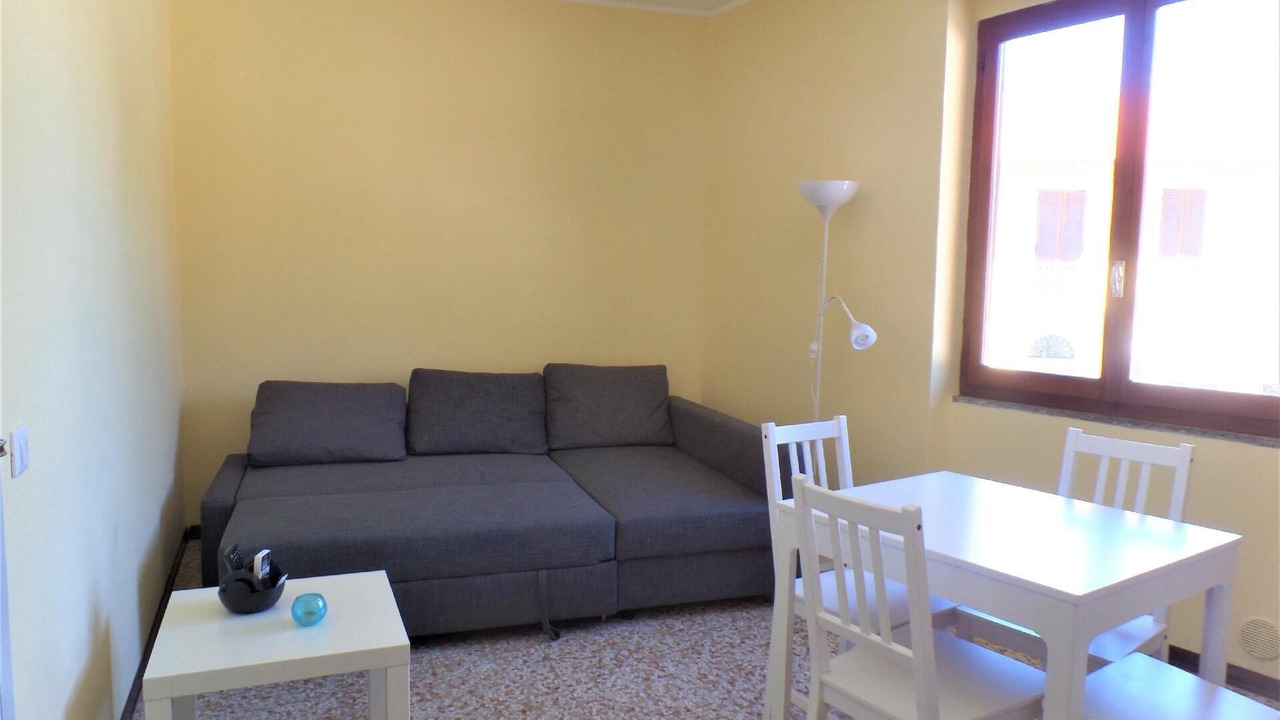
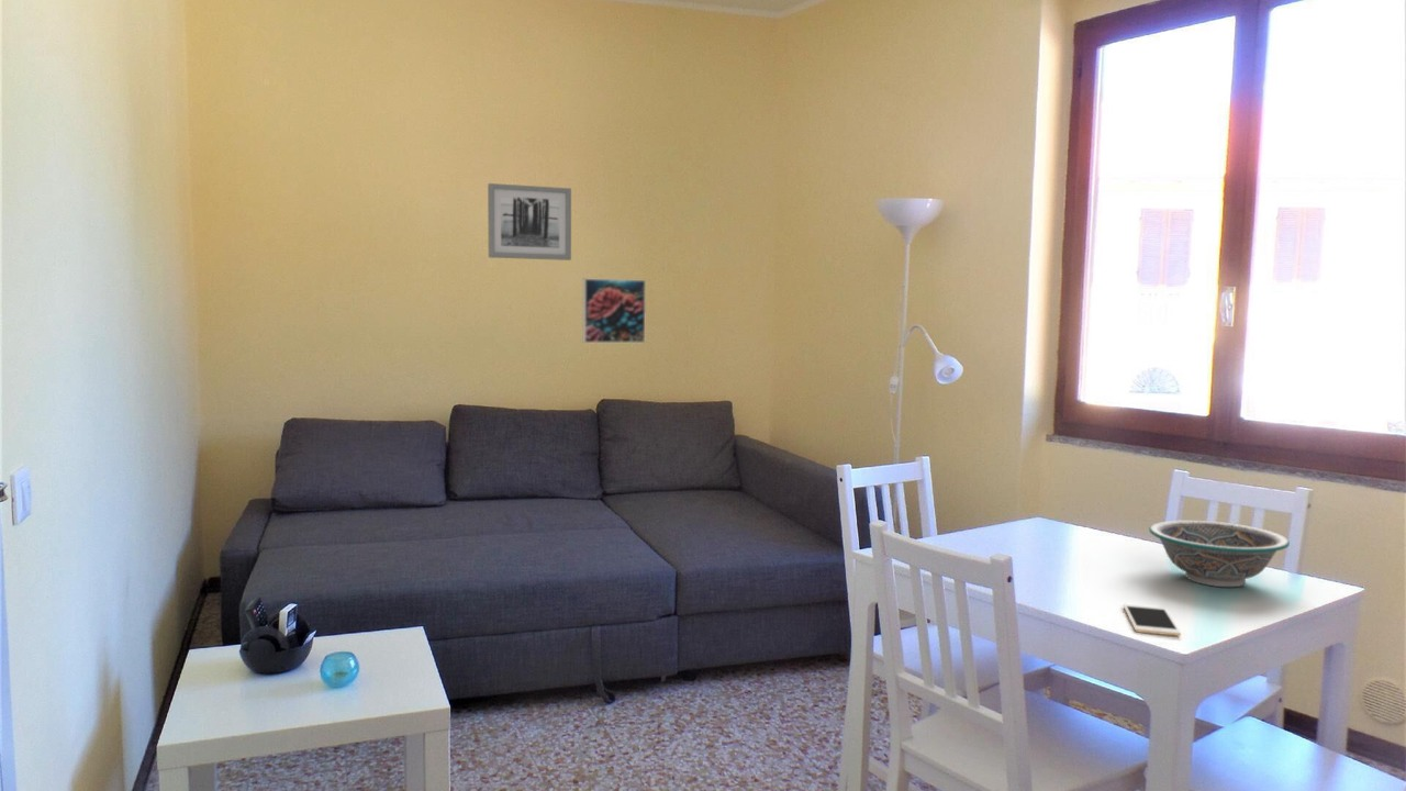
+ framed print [582,277,647,344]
+ wall art [487,182,572,261]
+ bowl [1148,520,1291,588]
+ cell phone [1123,603,1182,637]
